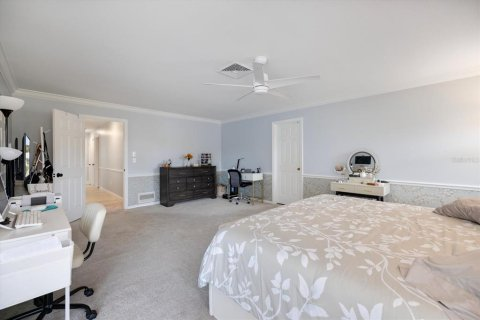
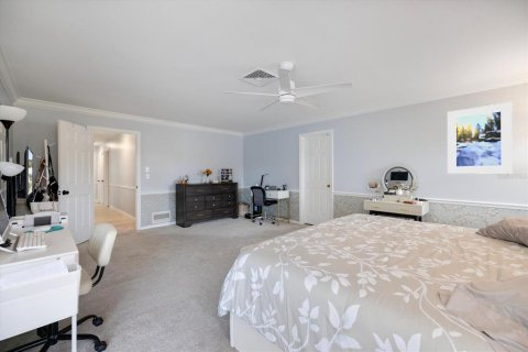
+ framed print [447,101,514,175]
